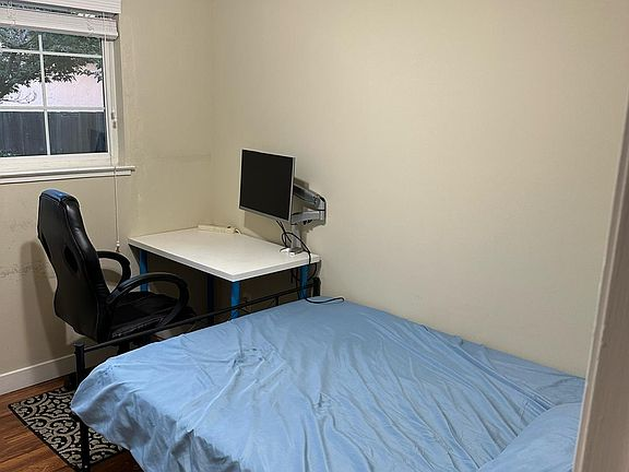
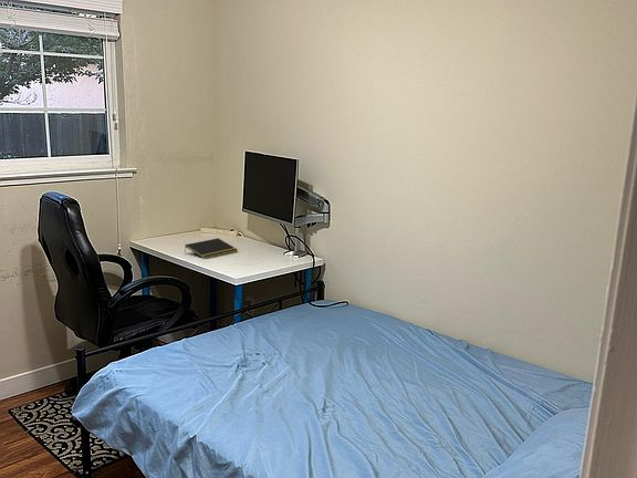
+ notepad [184,238,239,260]
